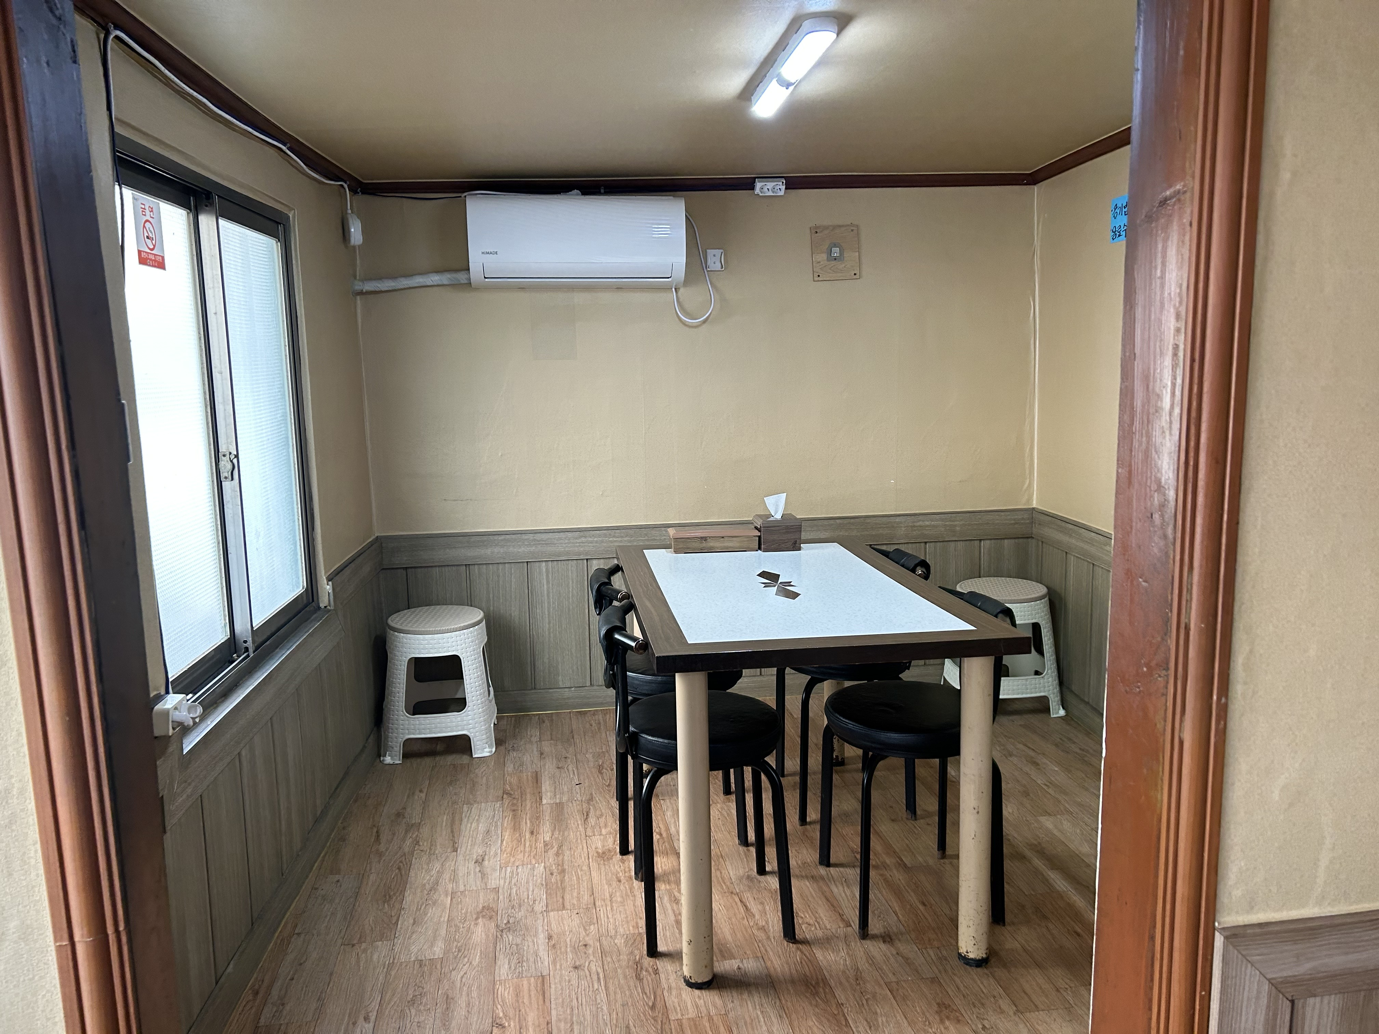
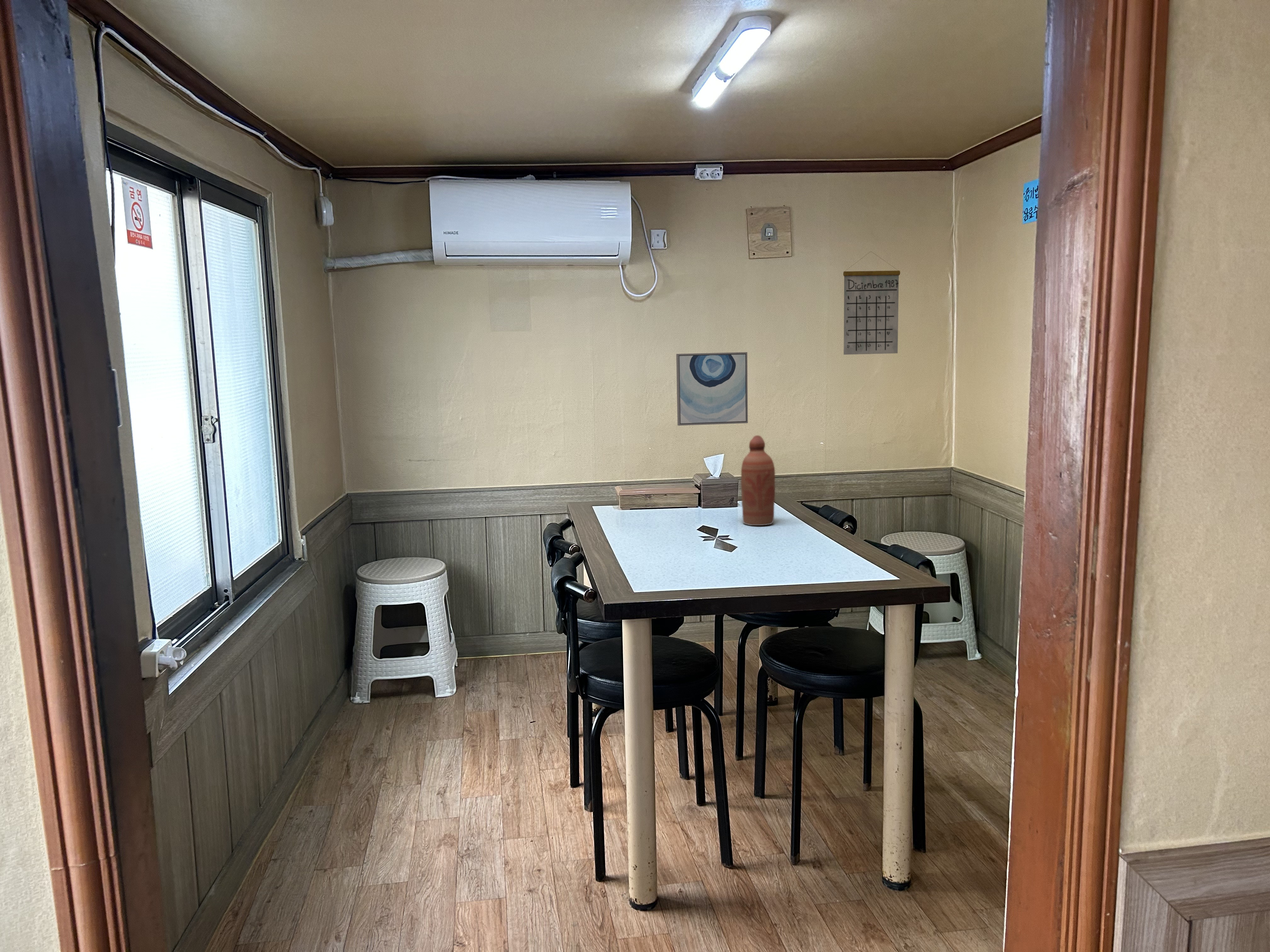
+ bottle [741,435,775,526]
+ calendar [843,251,901,355]
+ wall art [676,352,748,426]
